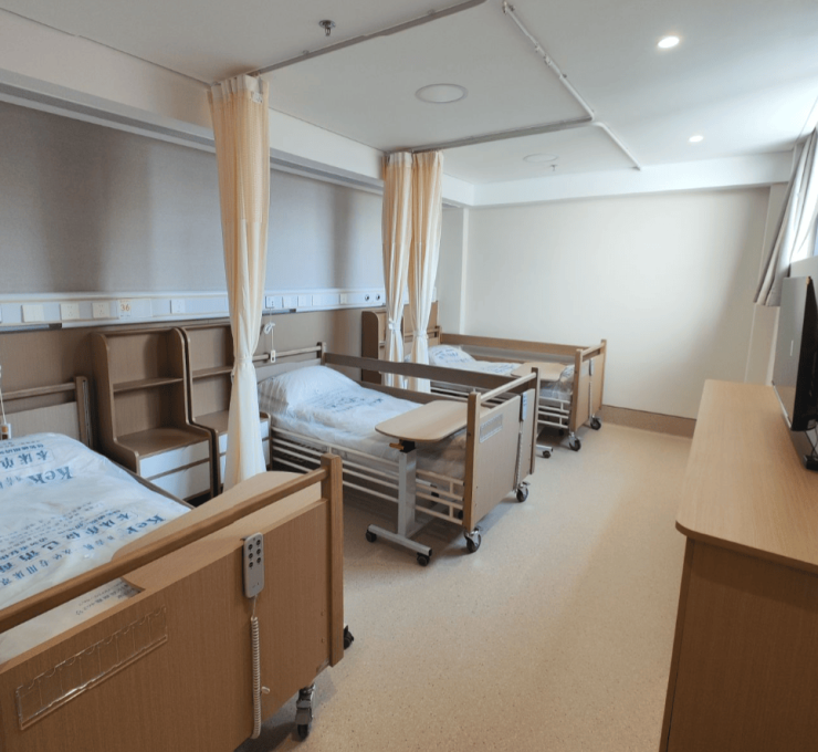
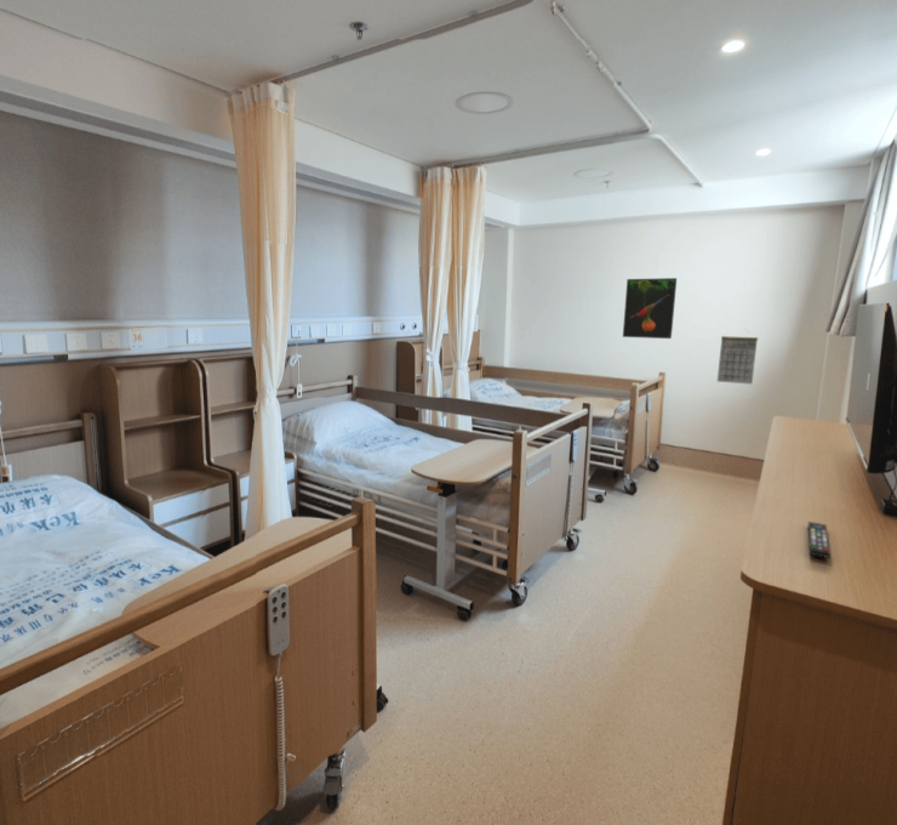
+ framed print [622,277,678,340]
+ calendar [716,329,759,386]
+ remote control [806,520,832,559]
